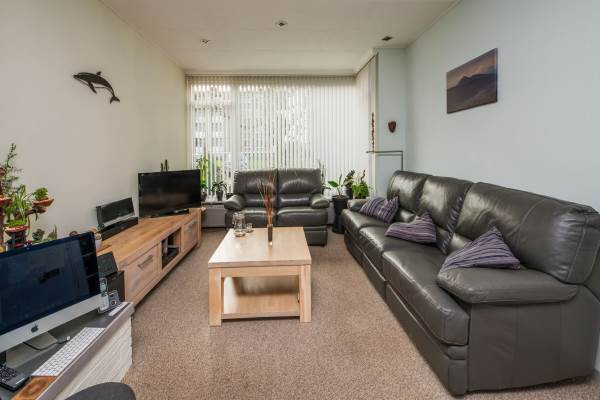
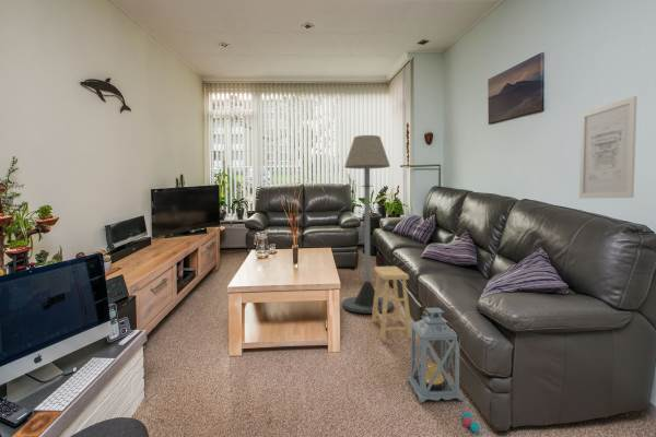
+ wall art [578,95,639,200]
+ ball [461,411,481,433]
+ lantern [407,307,465,403]
+ footstool [371,265,412,340]
+ floor lamp [341,134,395,315]
